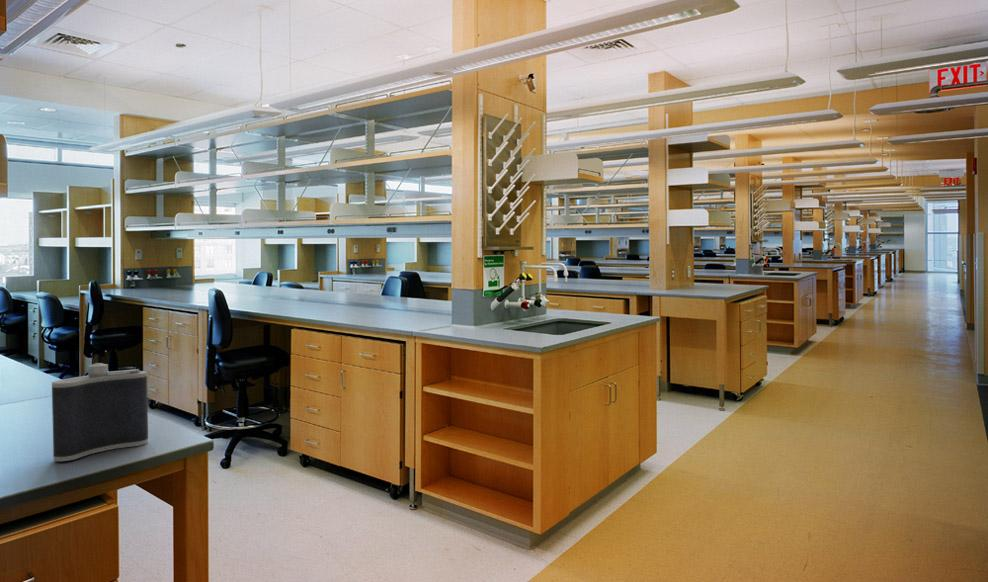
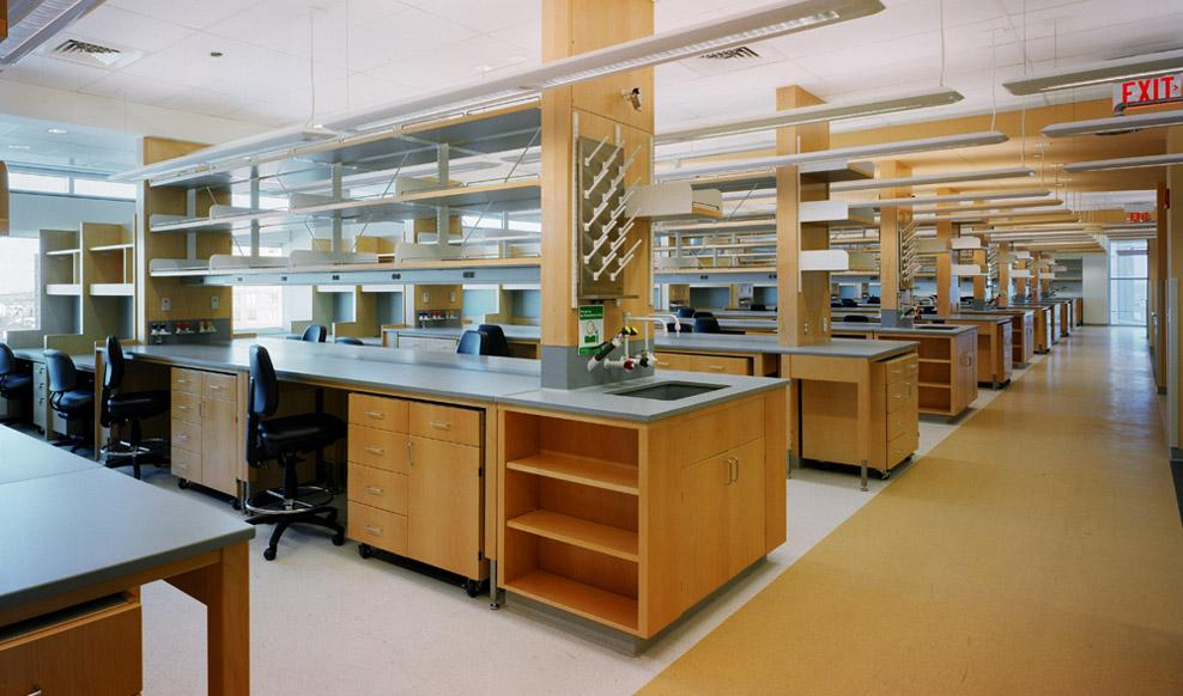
- flask [51,362,149,462]
